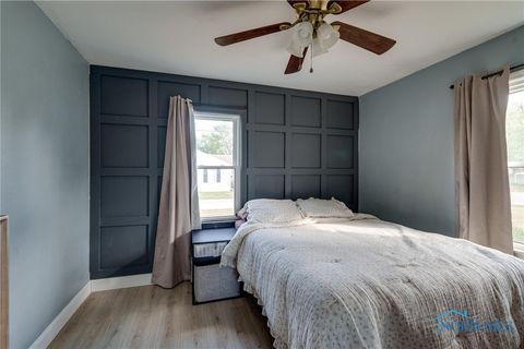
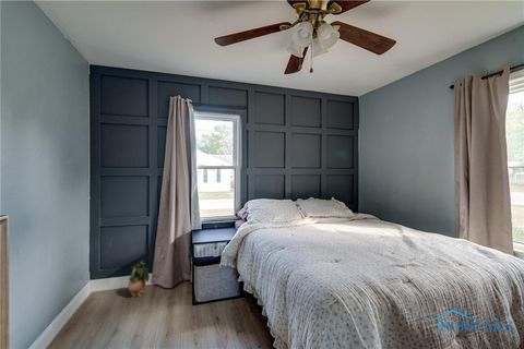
+ potted plant [127,260,151,300]
